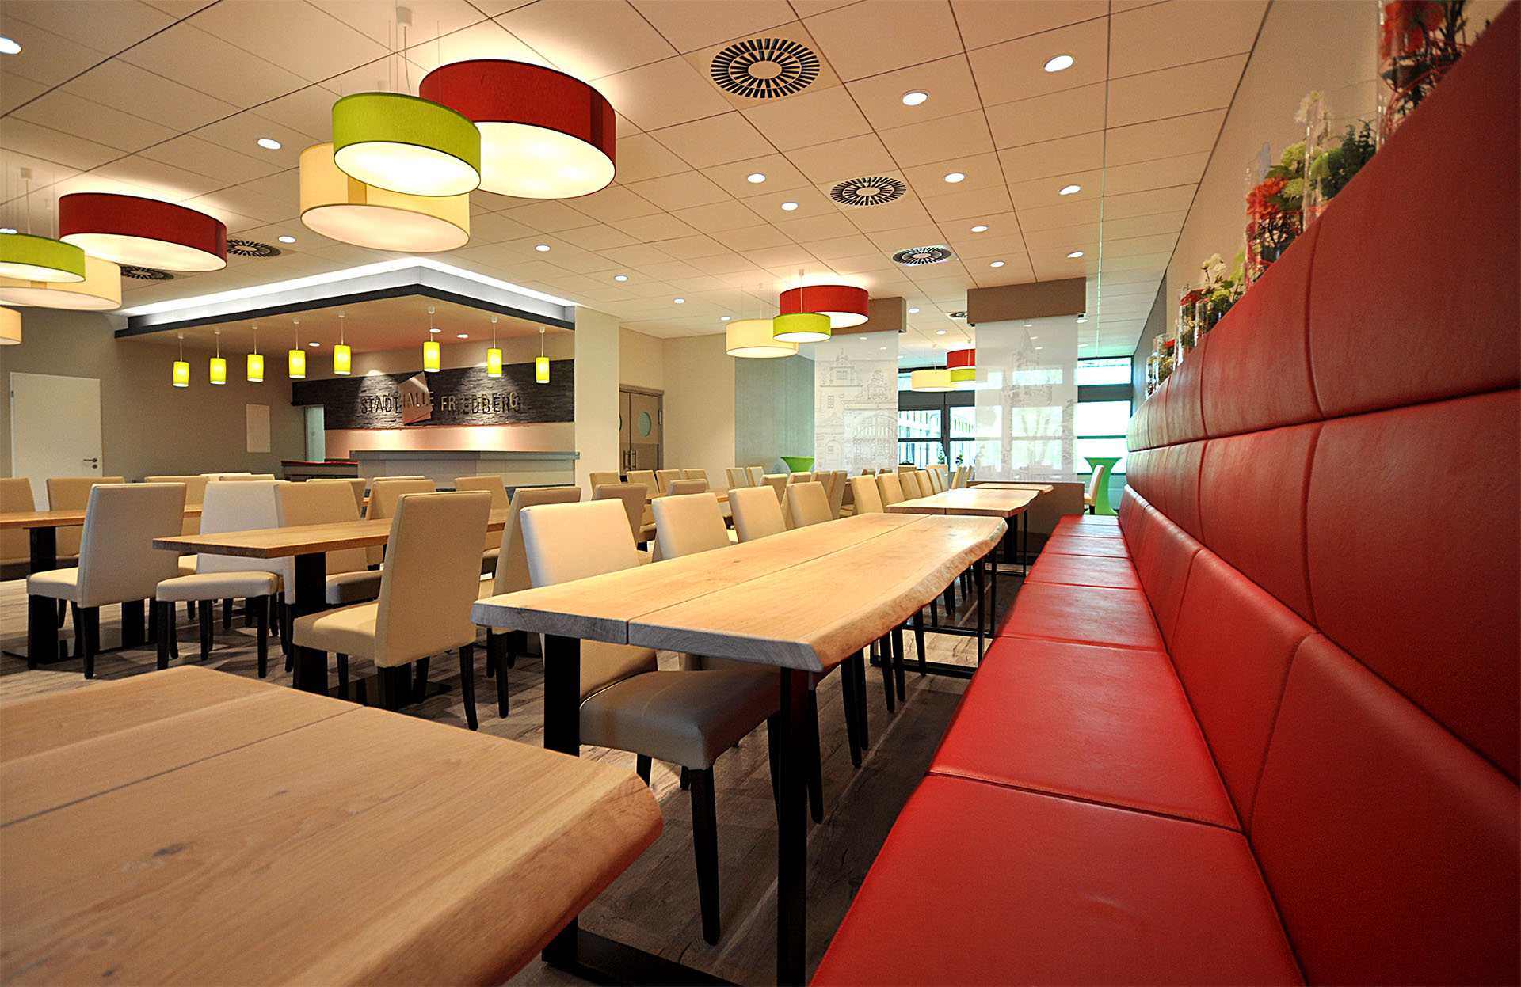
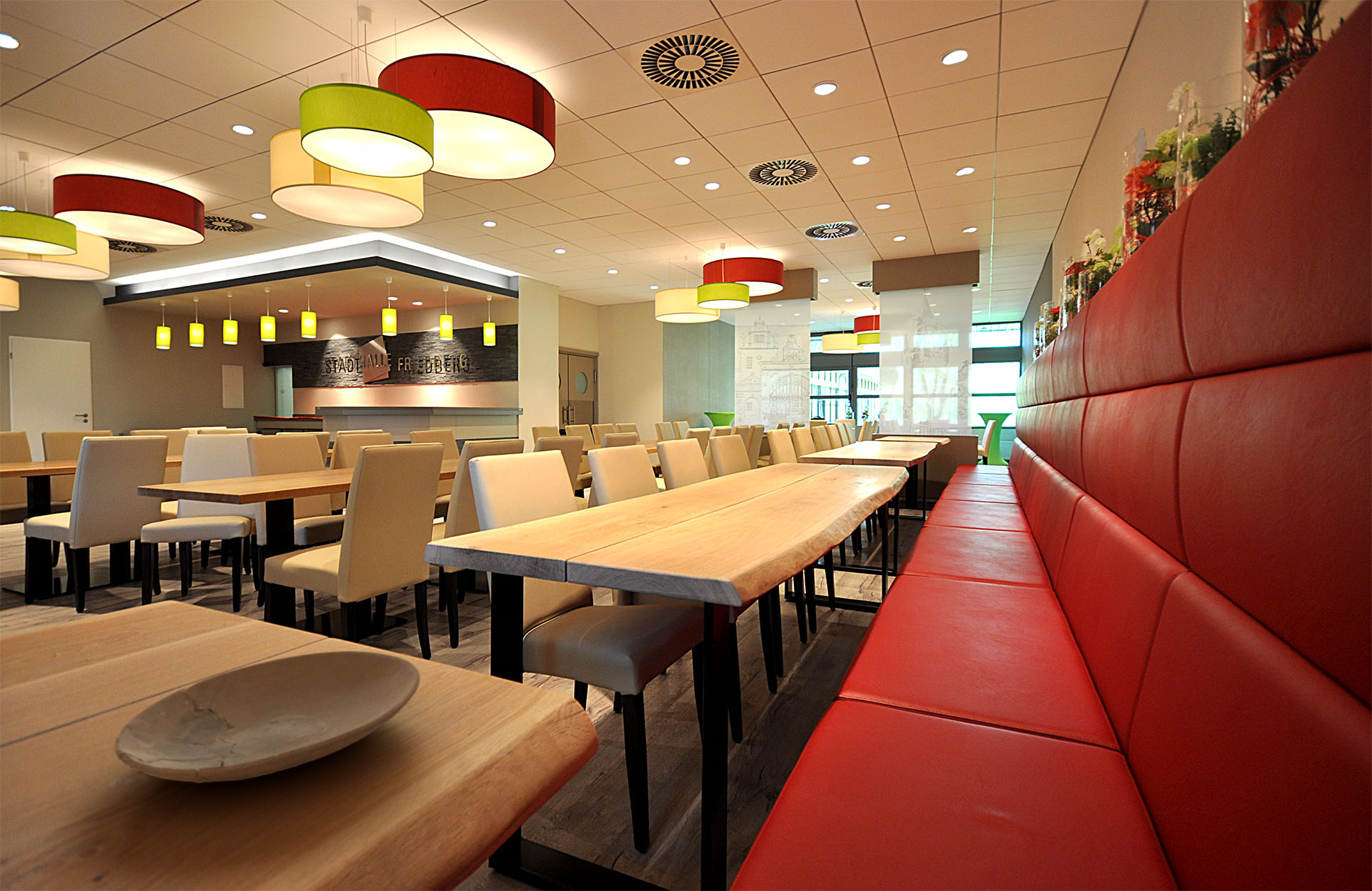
+ plate [114,650,421,784]
